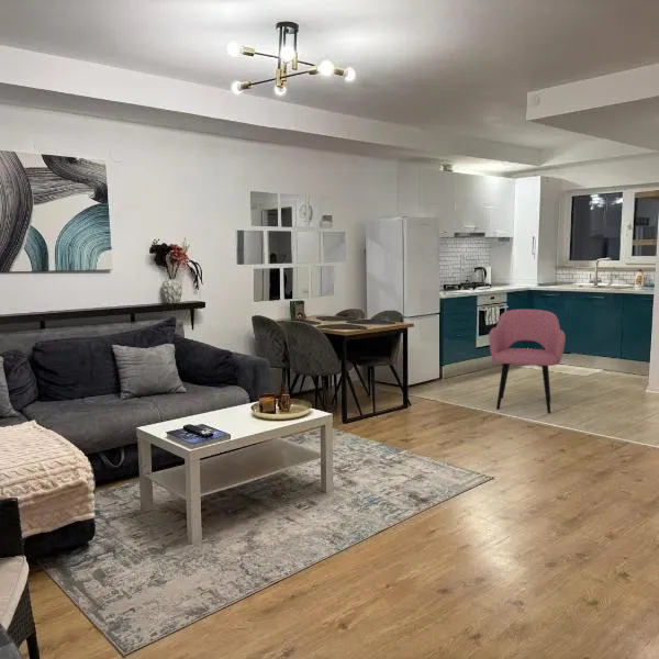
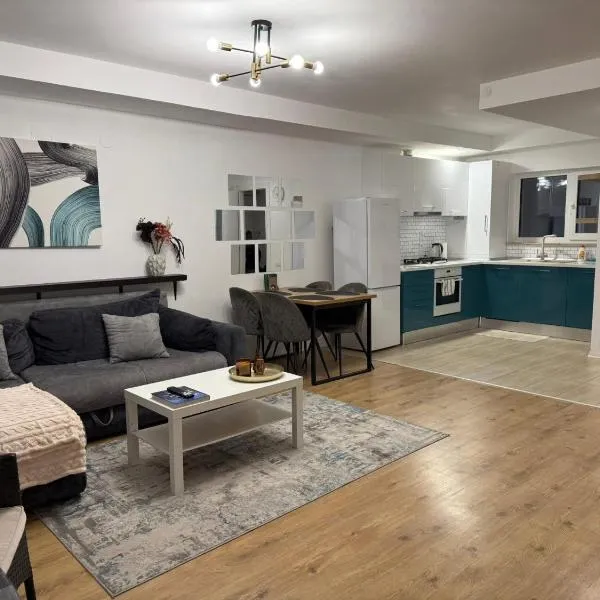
- armchair [488,308,567,414]
